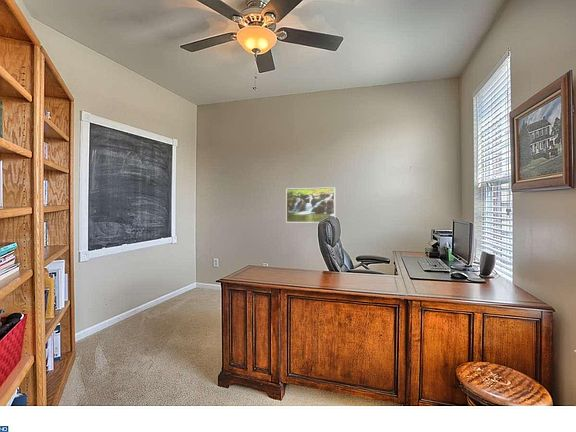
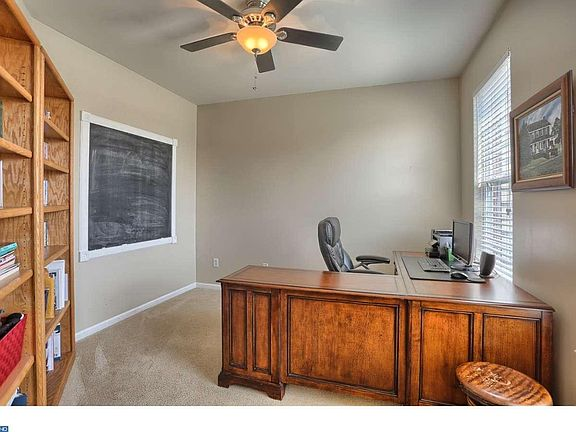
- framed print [285,186,336,224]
